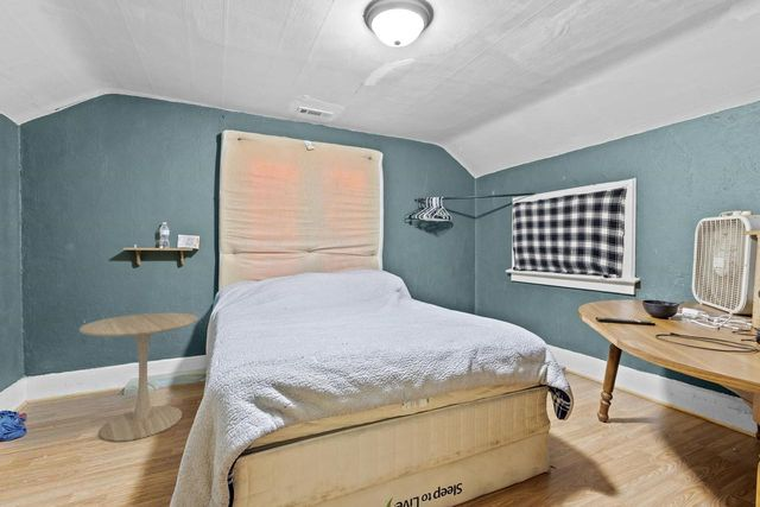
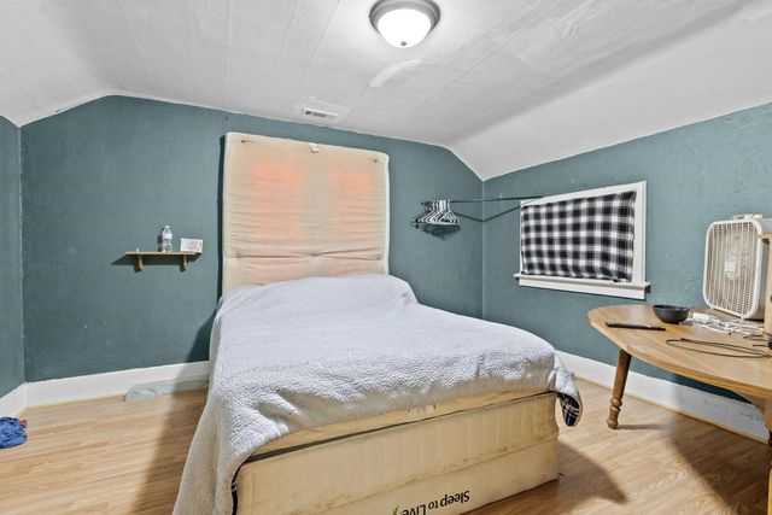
- side table [78,311,198,443]
